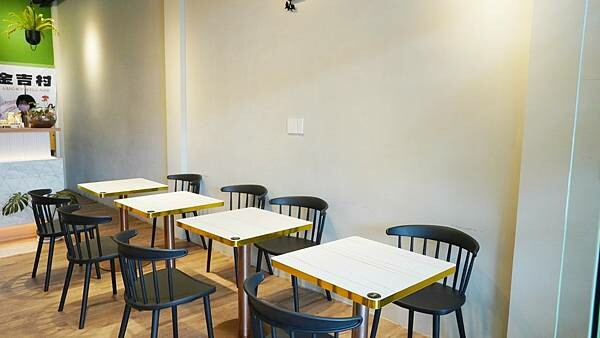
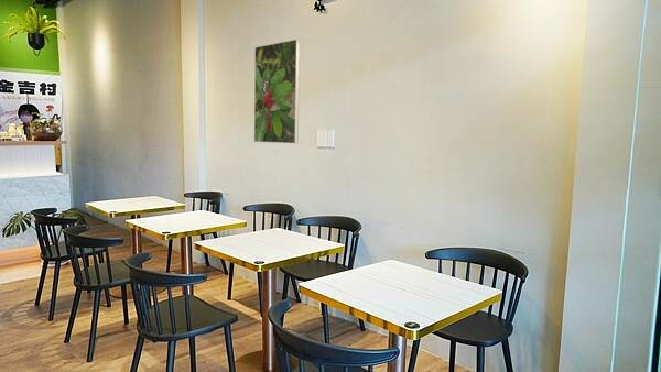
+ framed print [253,39,301,144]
